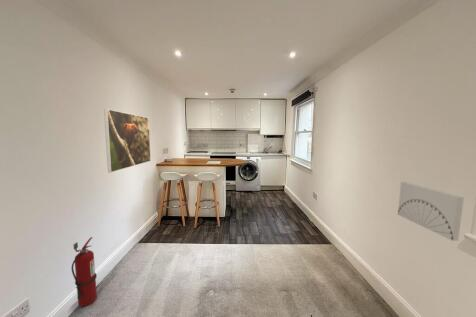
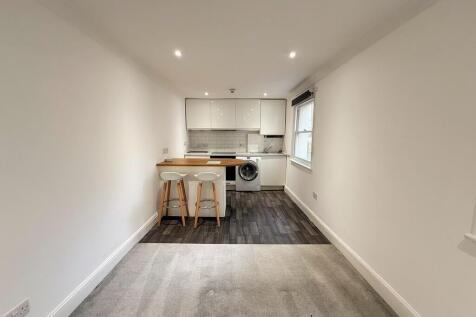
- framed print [103,108,152,173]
- fire extinguisher [71,236,98,307]
- wall art [397,181,465,242]
